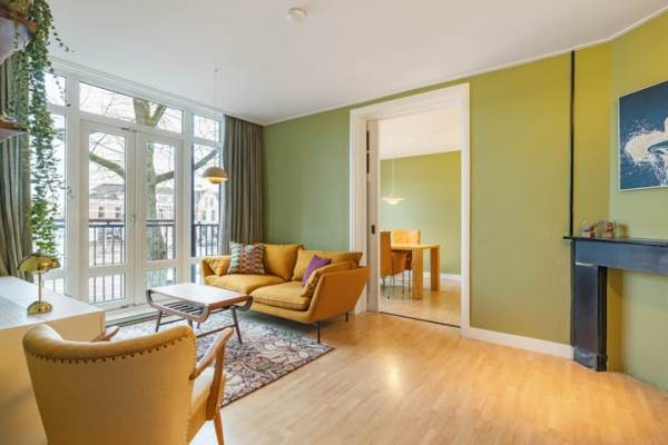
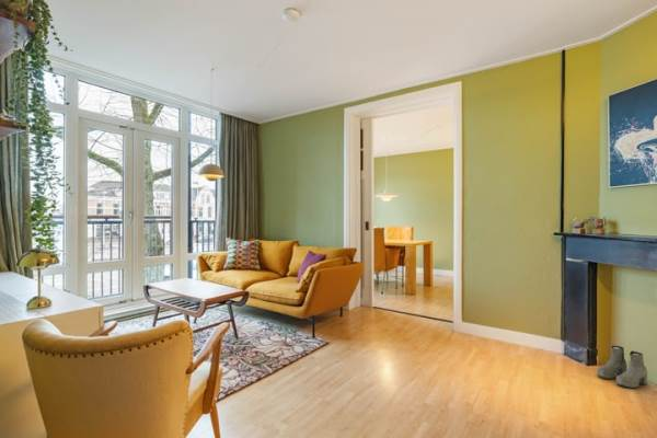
+ boots [596,345,648,389]
